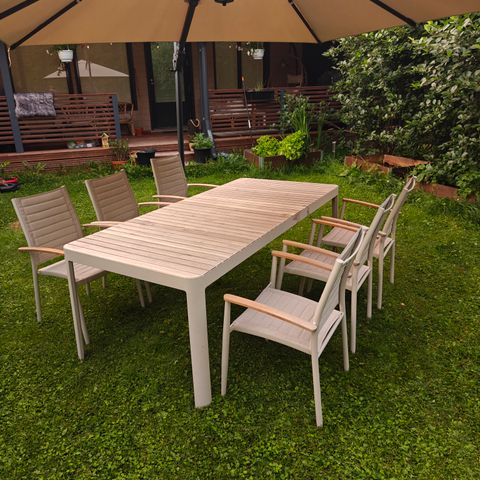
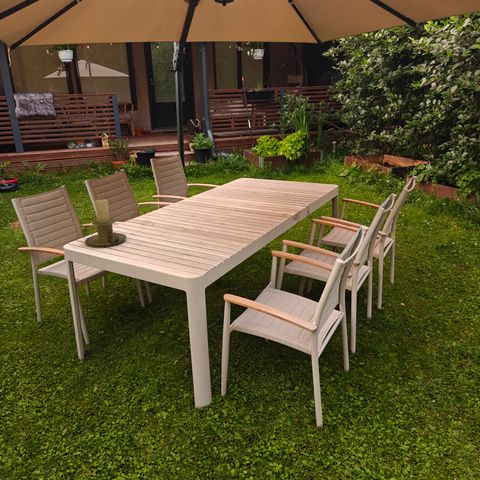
+ candle holder [84,199,127,247]
